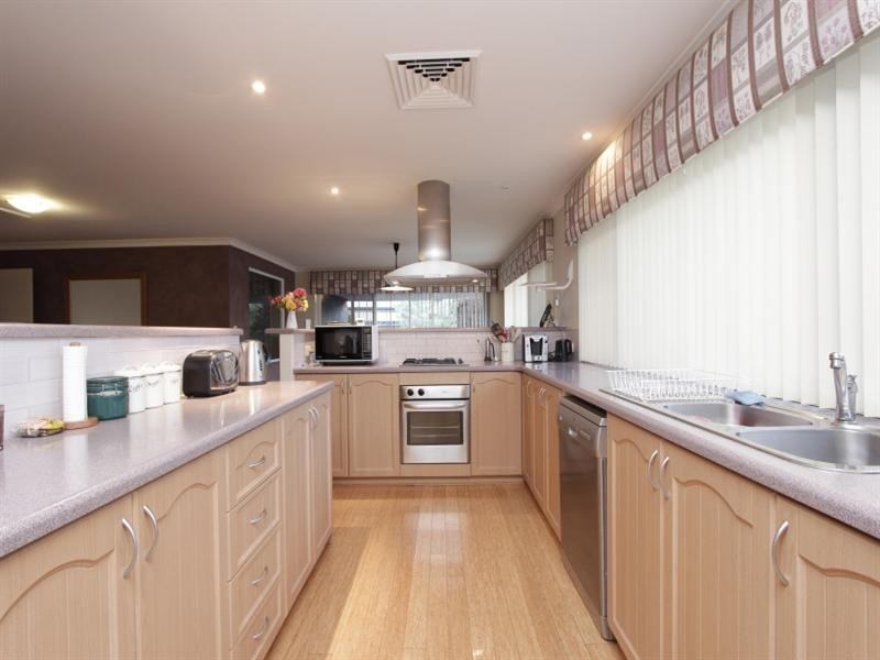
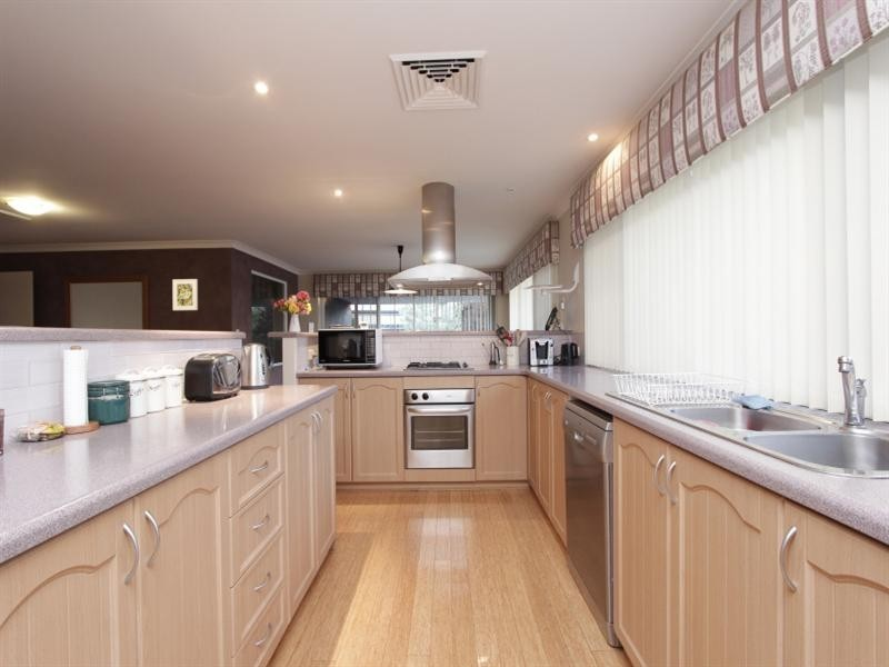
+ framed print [171,278,199,311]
